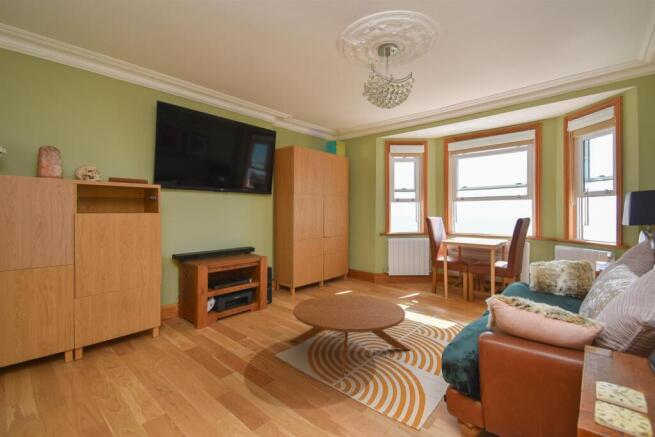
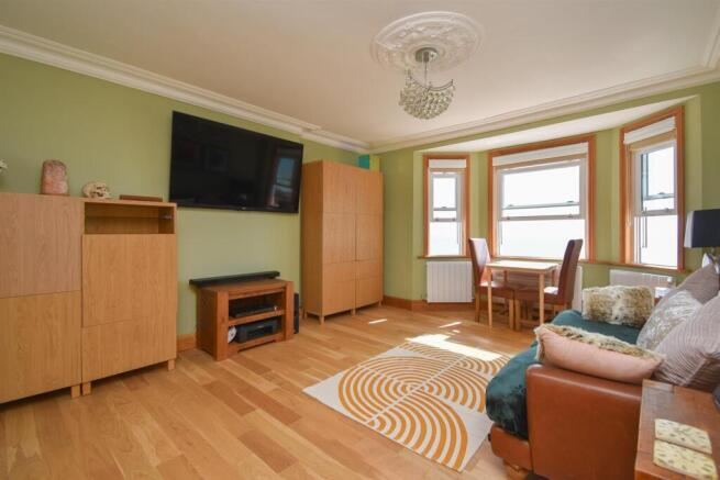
- coffee table [289,294,412,378]
